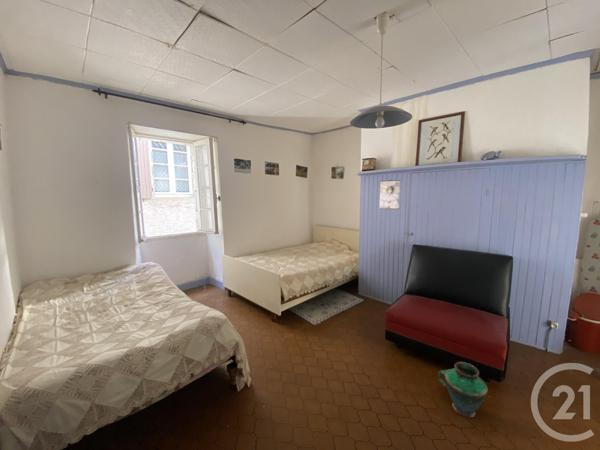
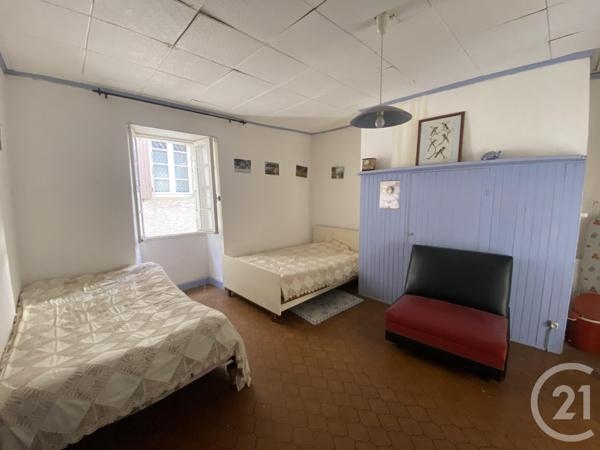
- vase [437,361,489,419]
